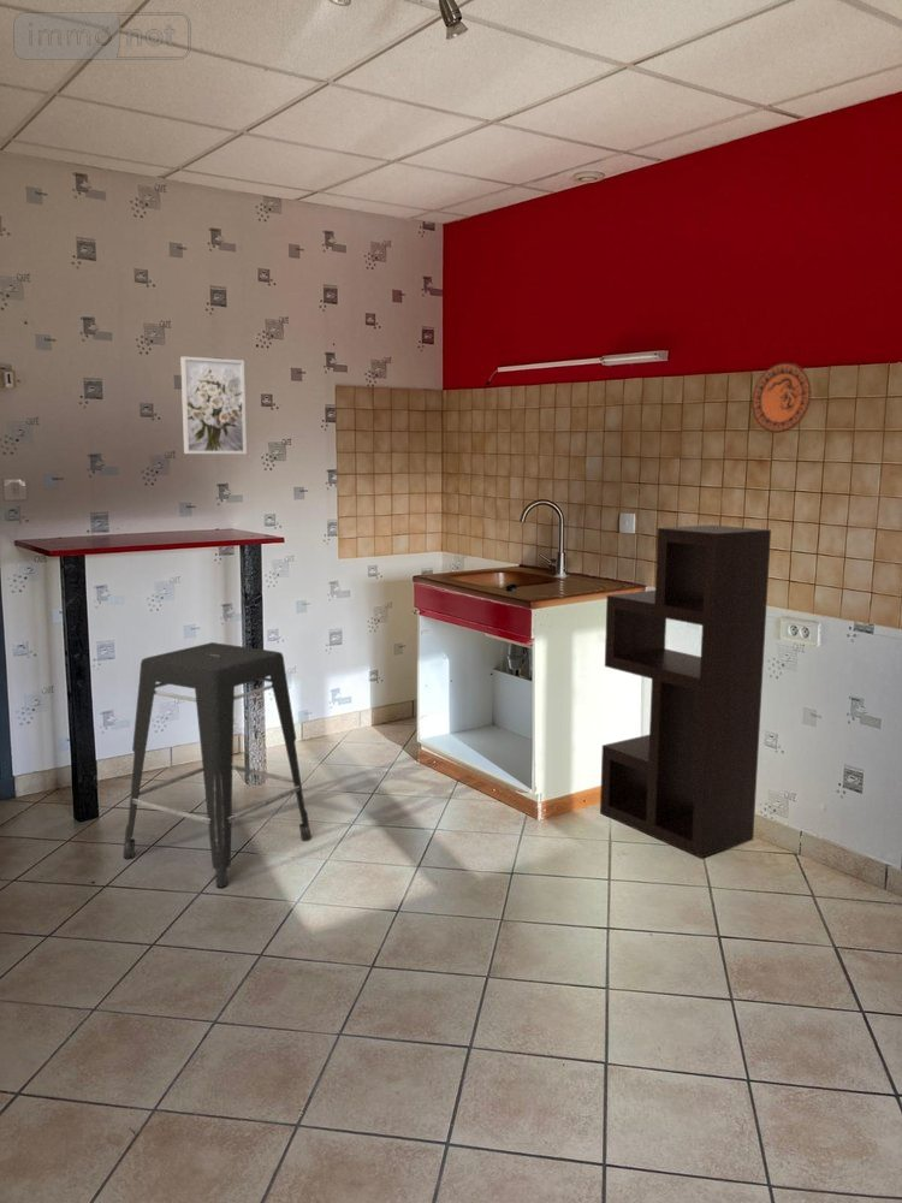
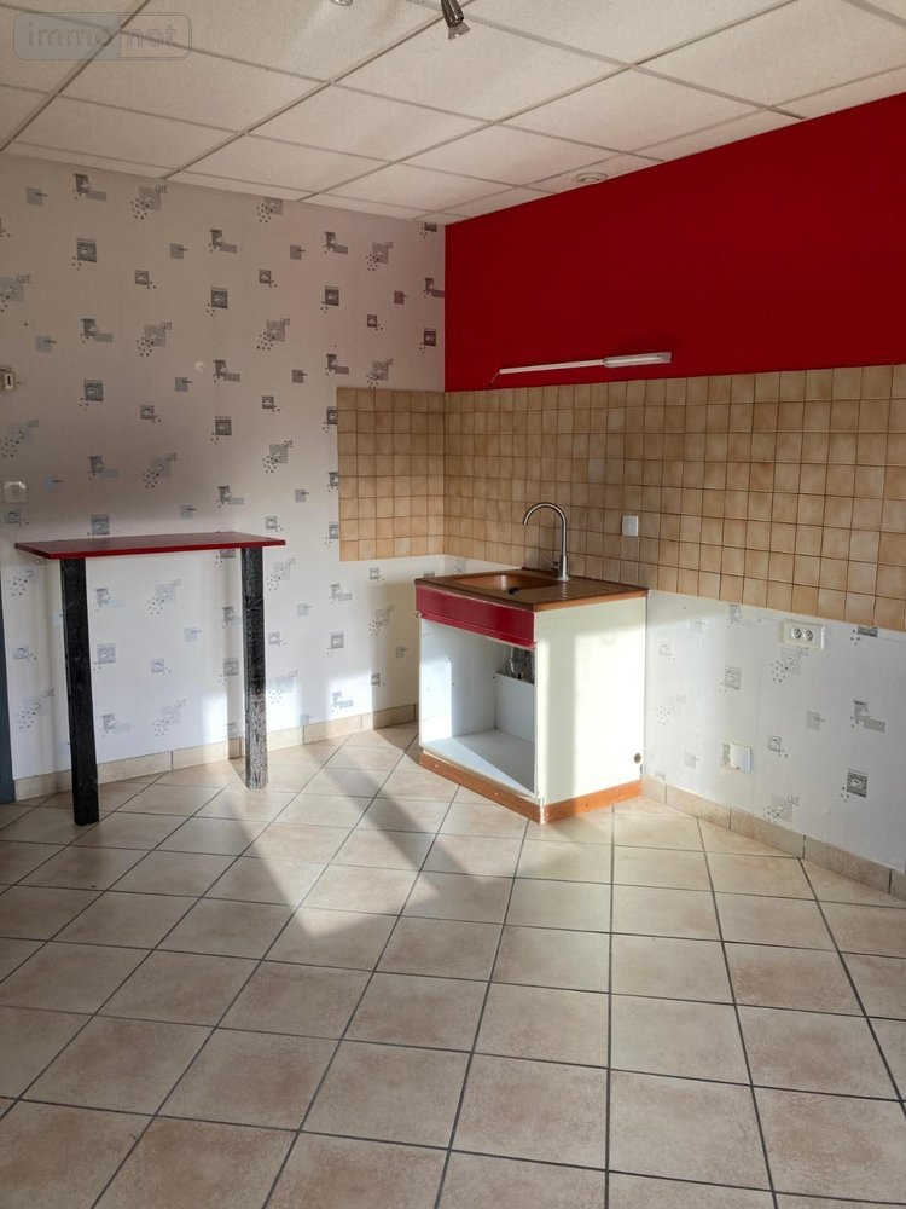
- decorative plate [750,362,813,434]
- shelving unit [599,523,772,859]
- wall art [179,355,248,455]
- stool [123,641,313,889]
